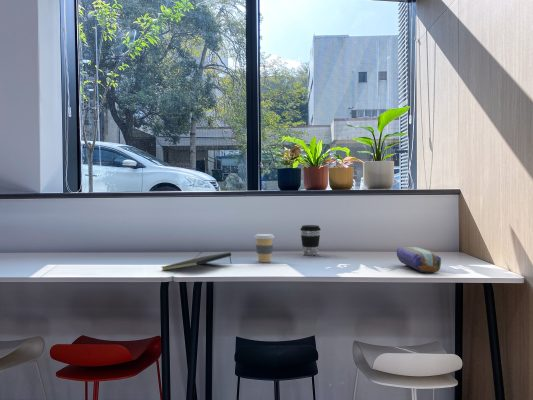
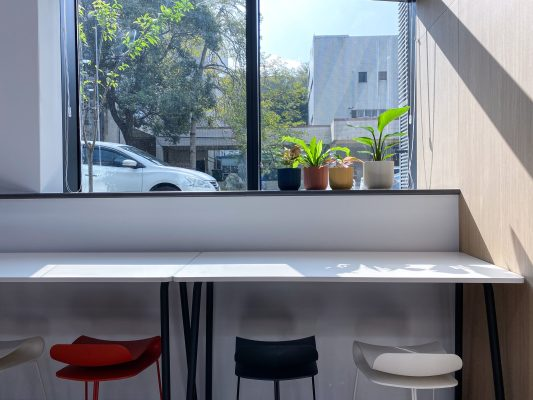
- coffee cup [299,224,321,256]
- pencil case [396,246,442,274]
- coffee cup [253,233,275,263]
- notepad [161,252,233,272]
